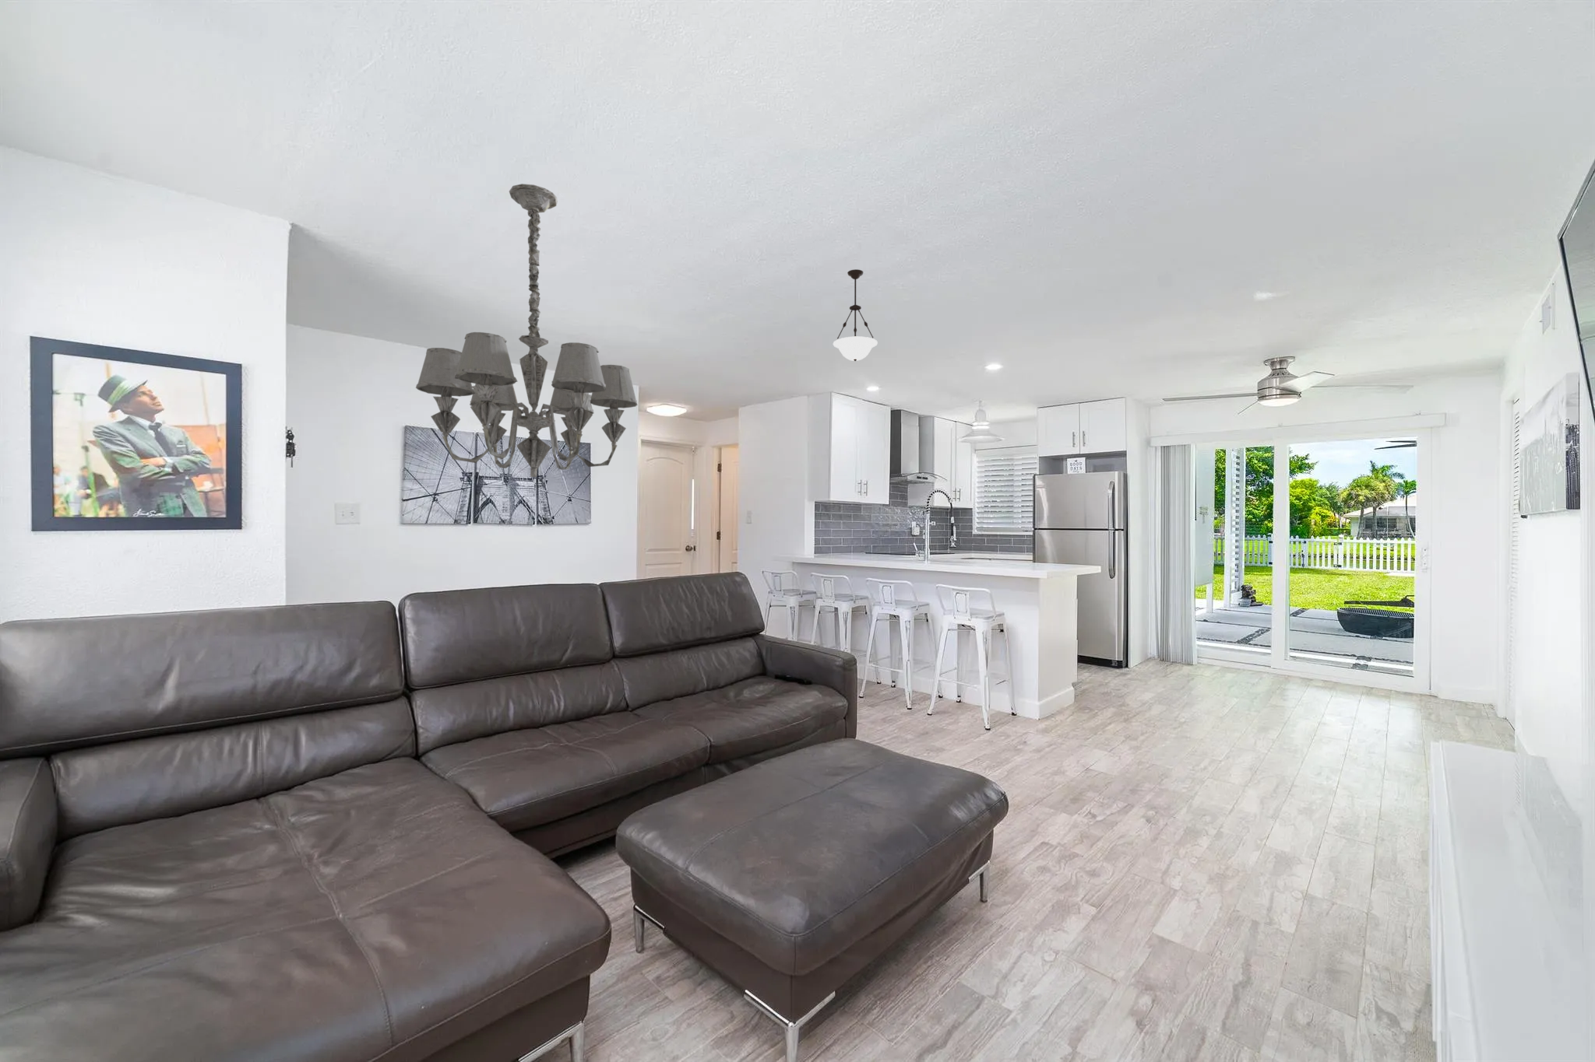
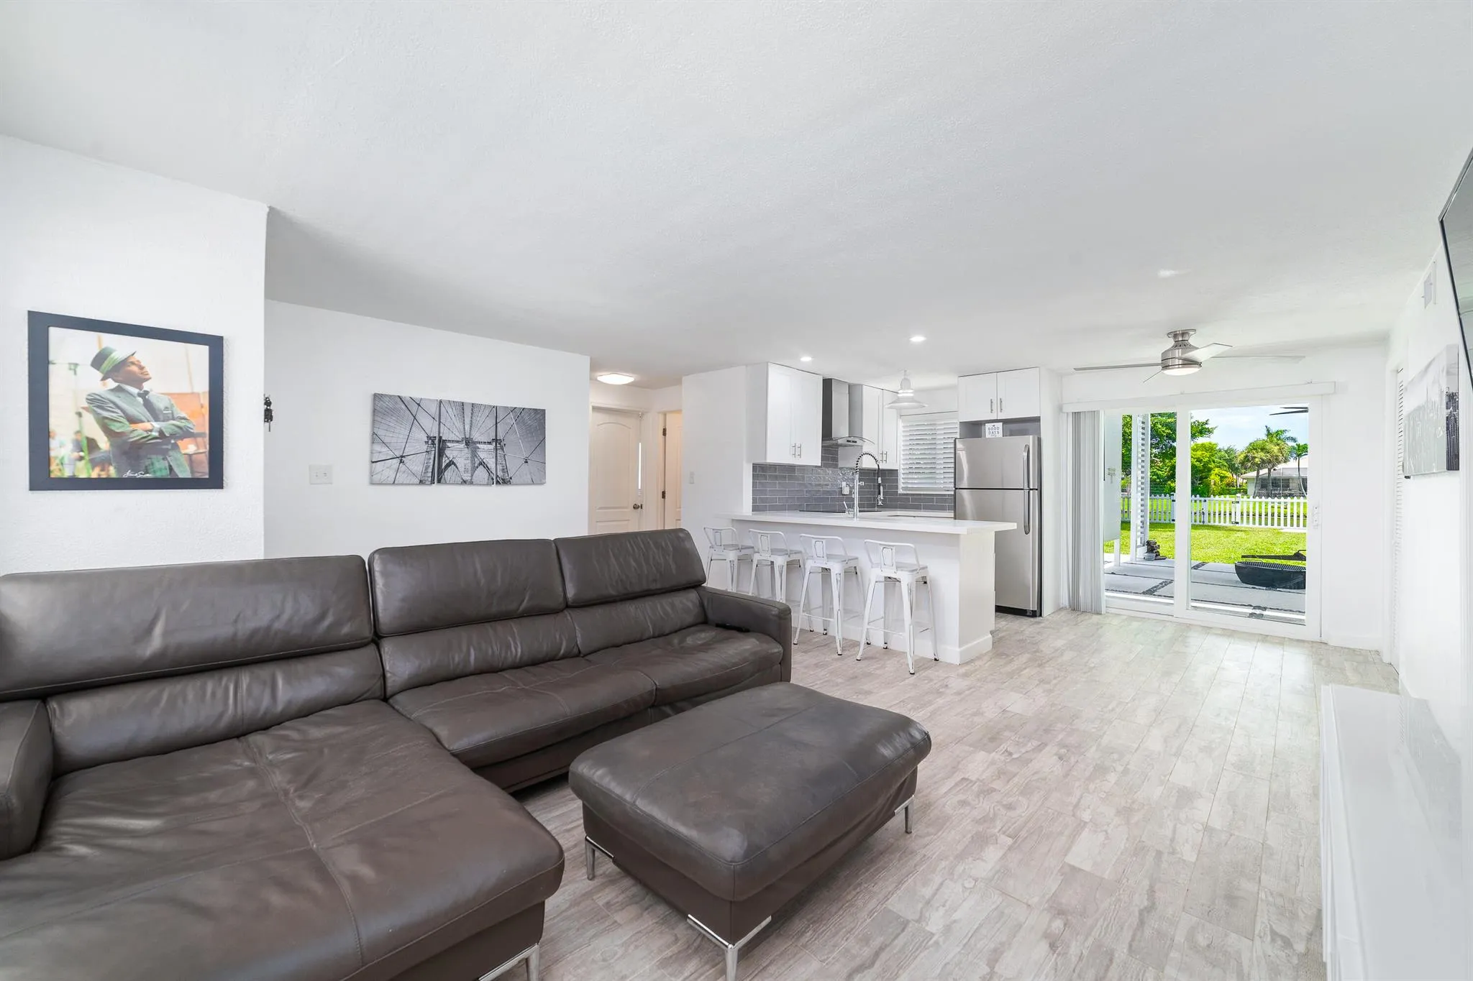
- pendant light [832,268,879,362]
- chandelier [415,183,638,478]
